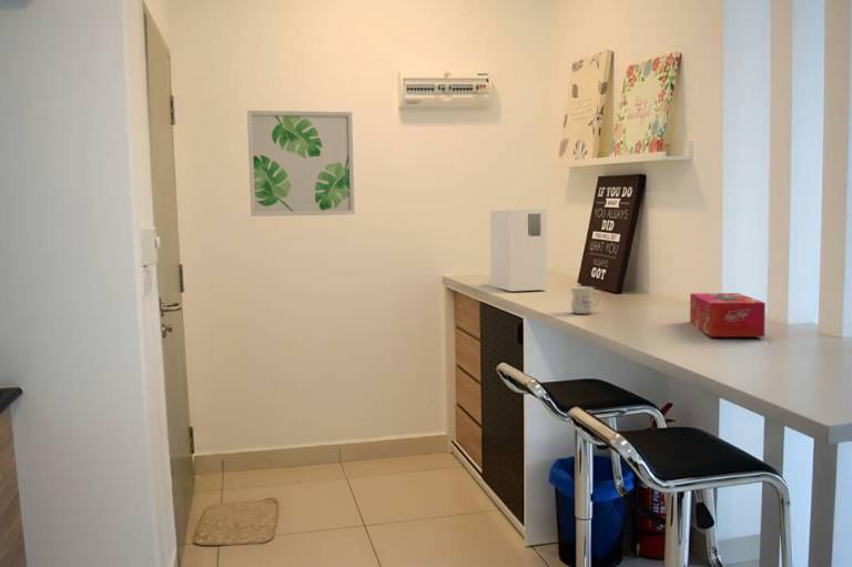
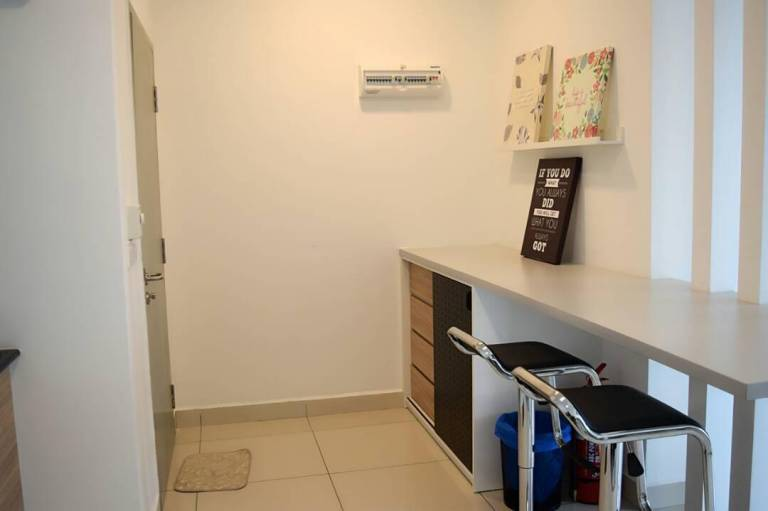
- wall art [246,110,356,217]
- mug [569,285,602,315]
- tissue box [689,292,767,337]
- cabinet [487,209,548,292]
